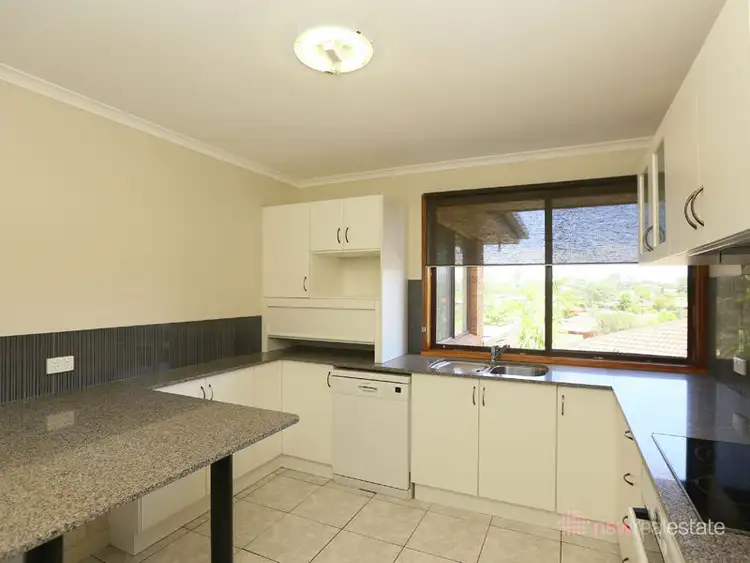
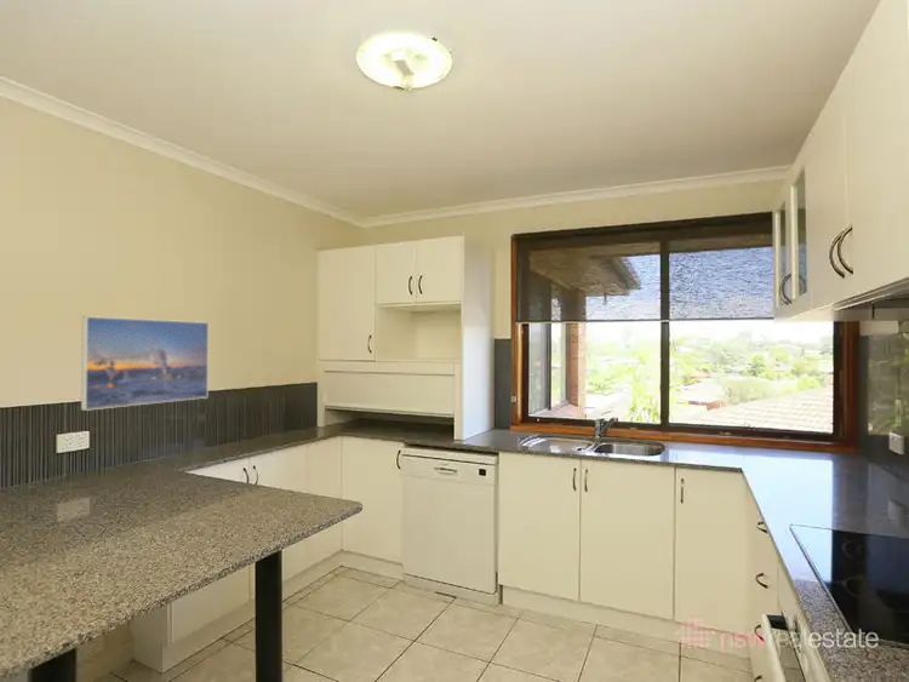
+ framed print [80,315,210,412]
